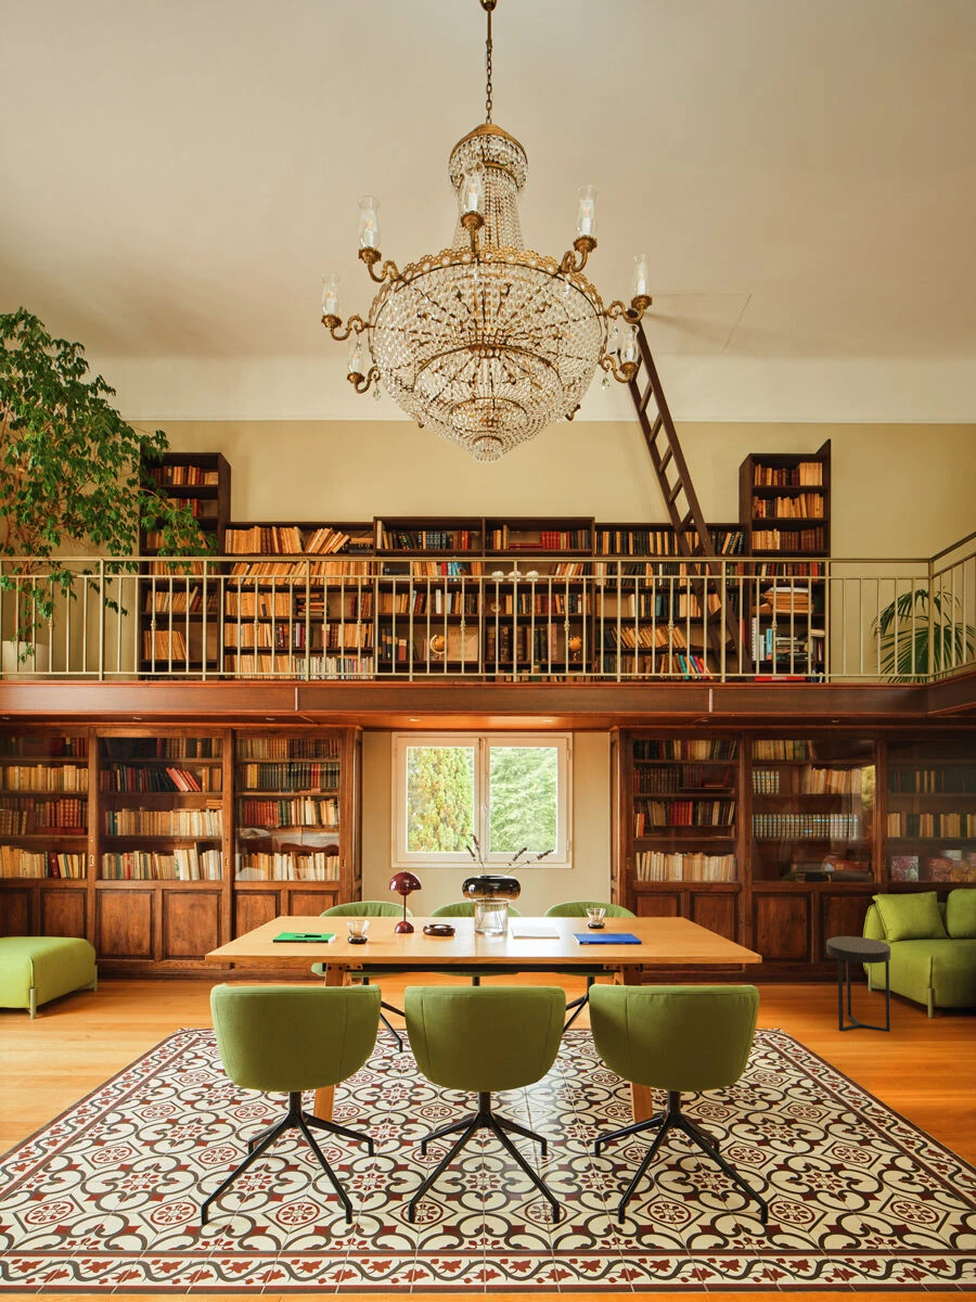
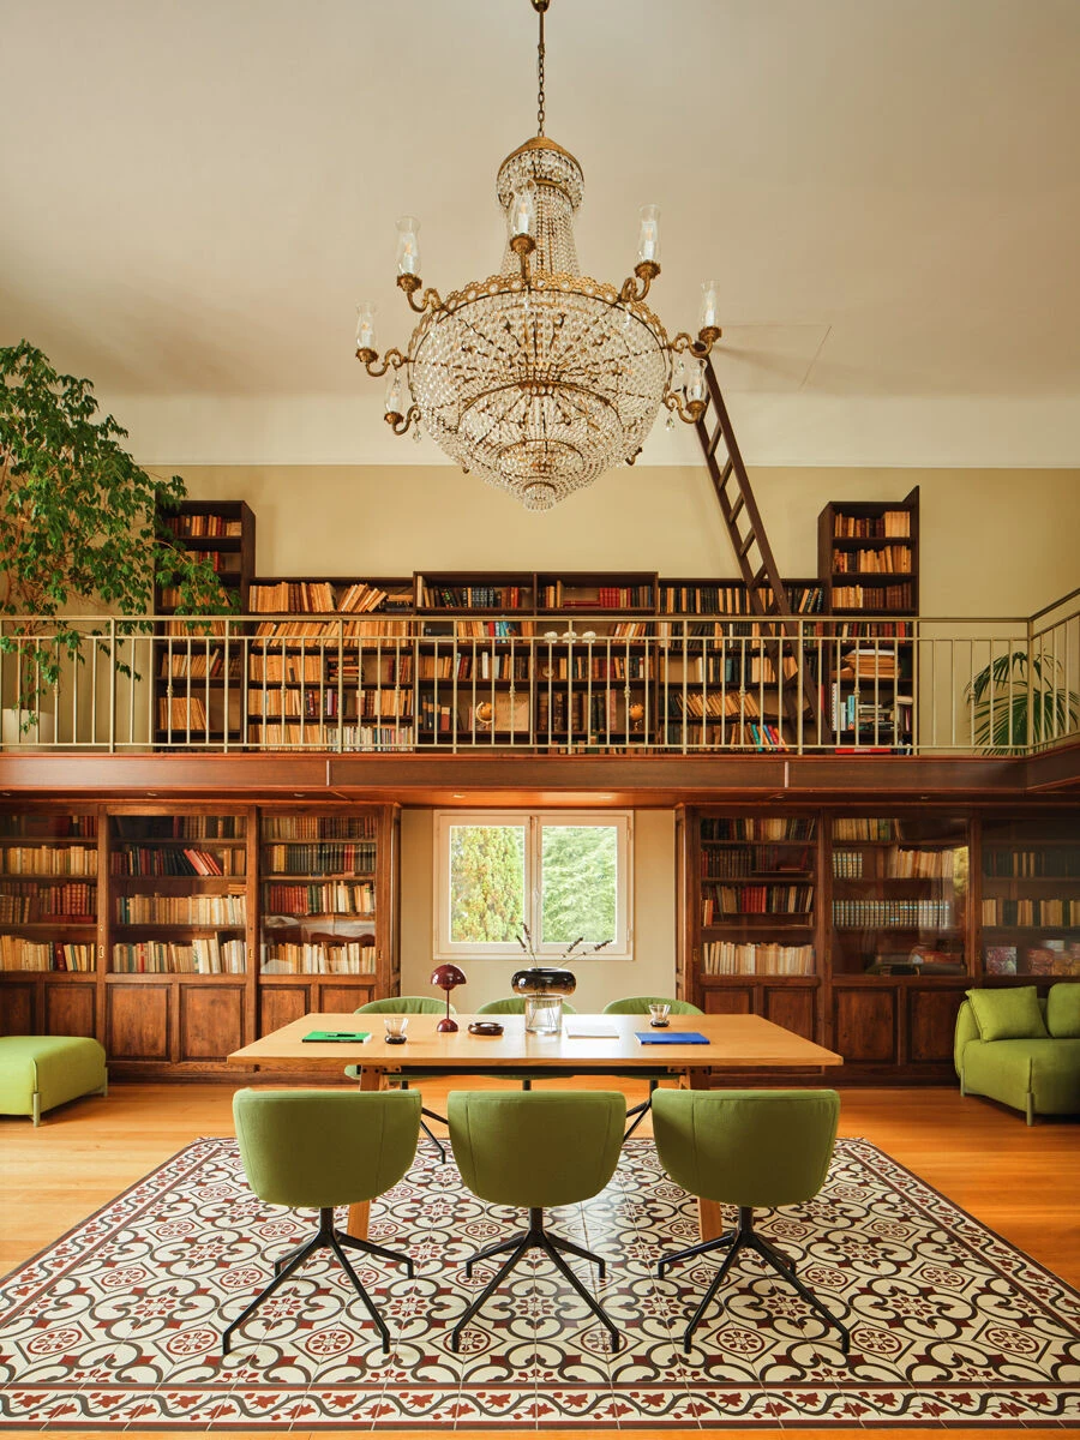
- side table [825,935,891,1033]
